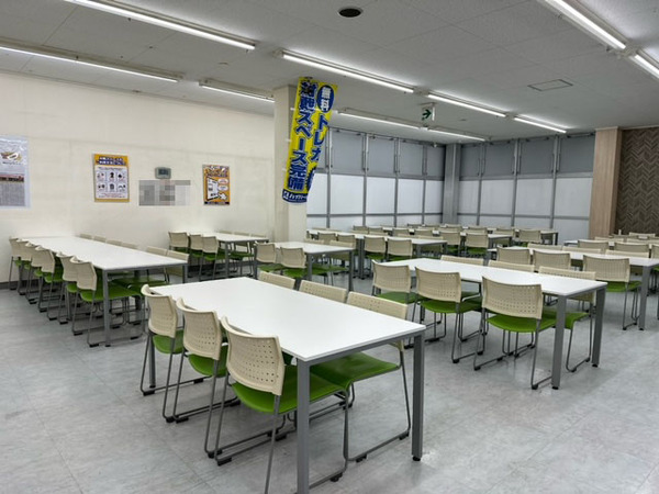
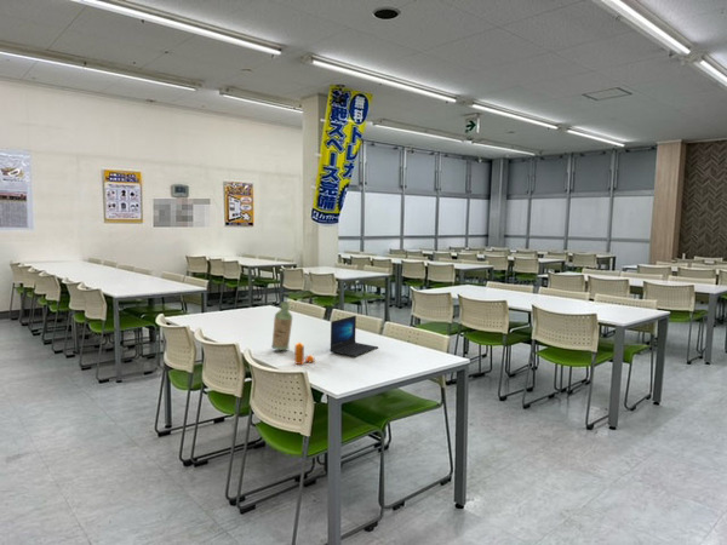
+ bottle [270,292,293,351]
+ pepper shaker [293,342,315,366]
+ laptop [328,315,379,357]
